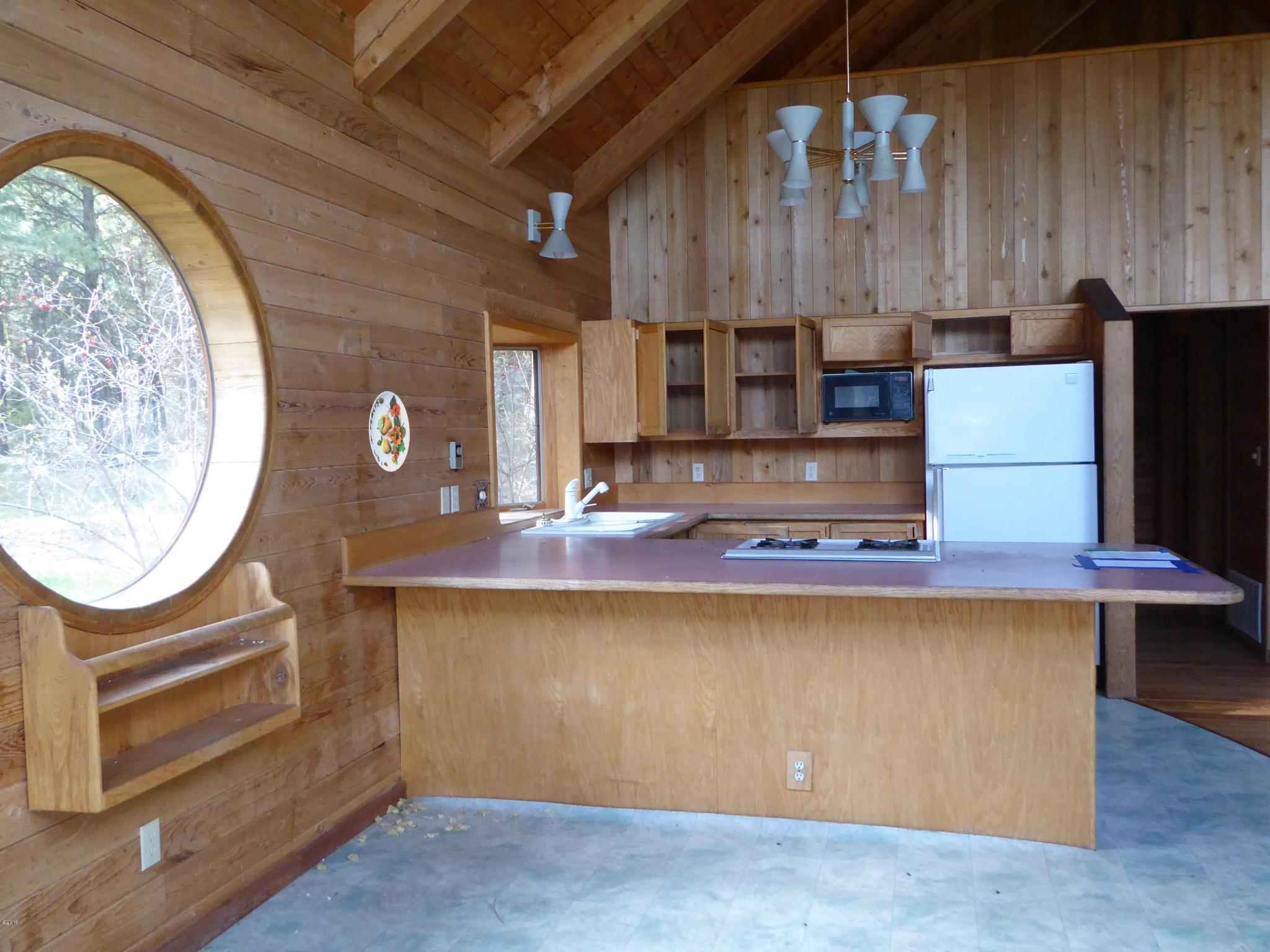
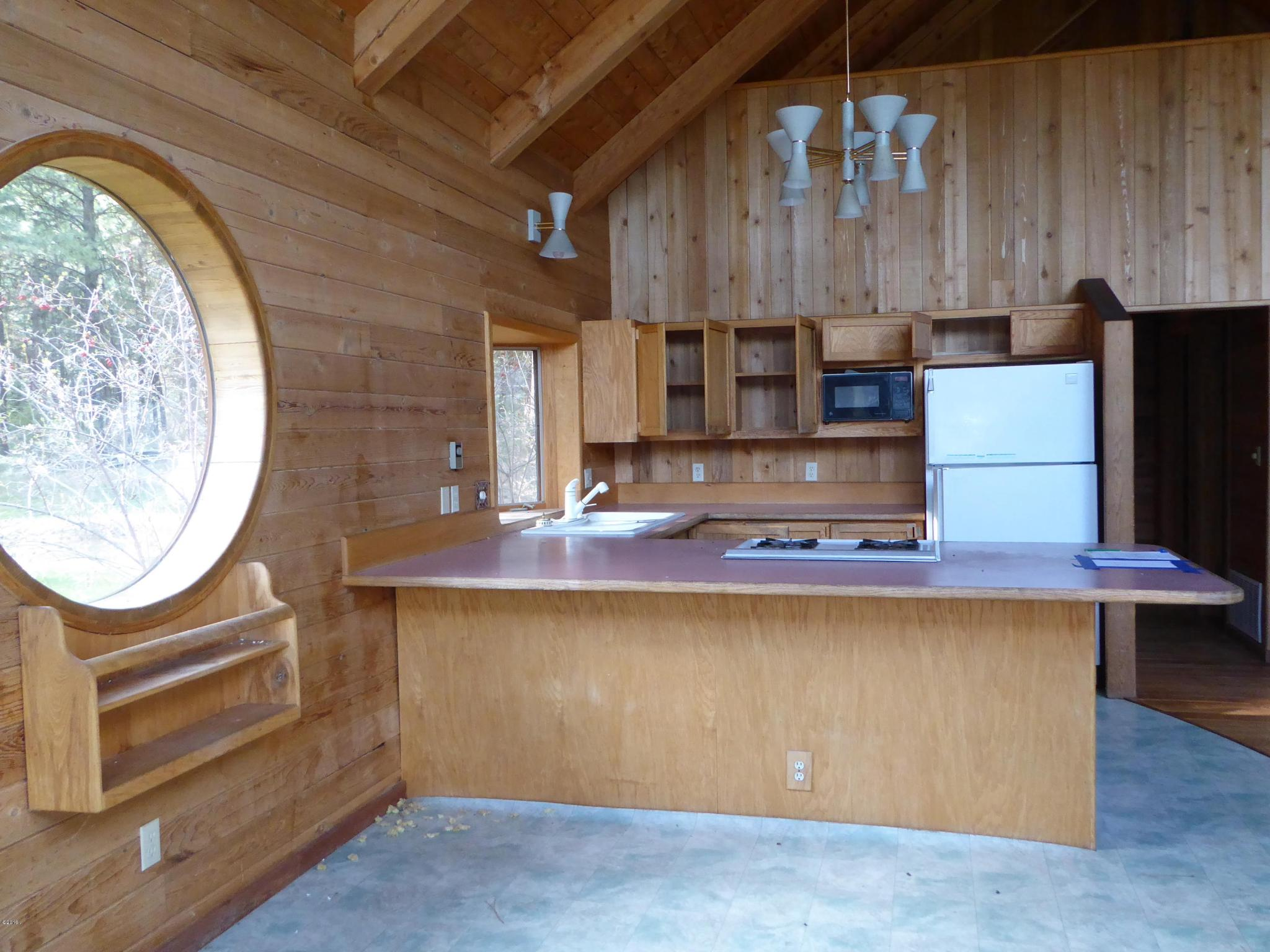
- decorative plate [368,390,411,472]
